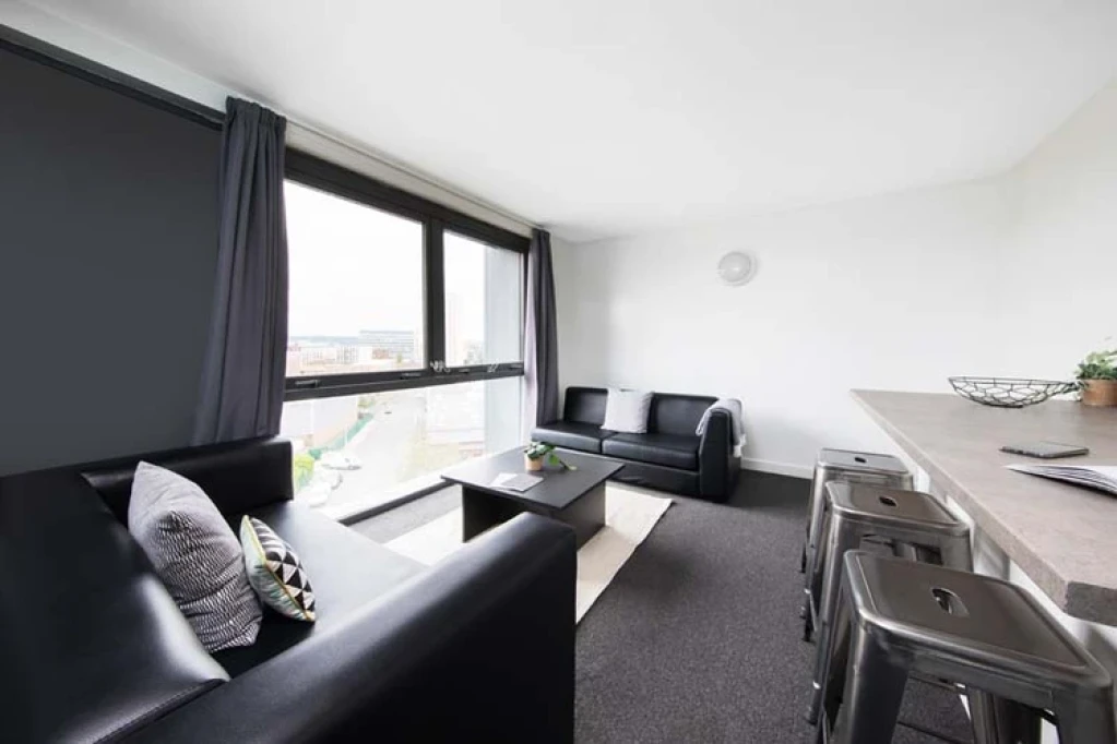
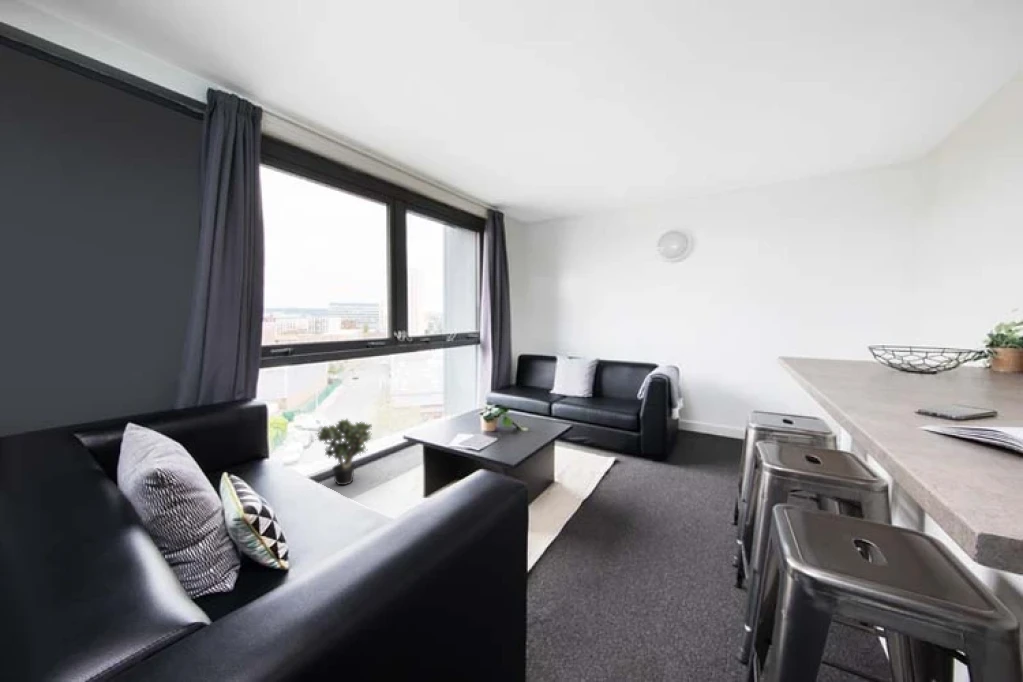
+ potted plant [315,417,373,486]
